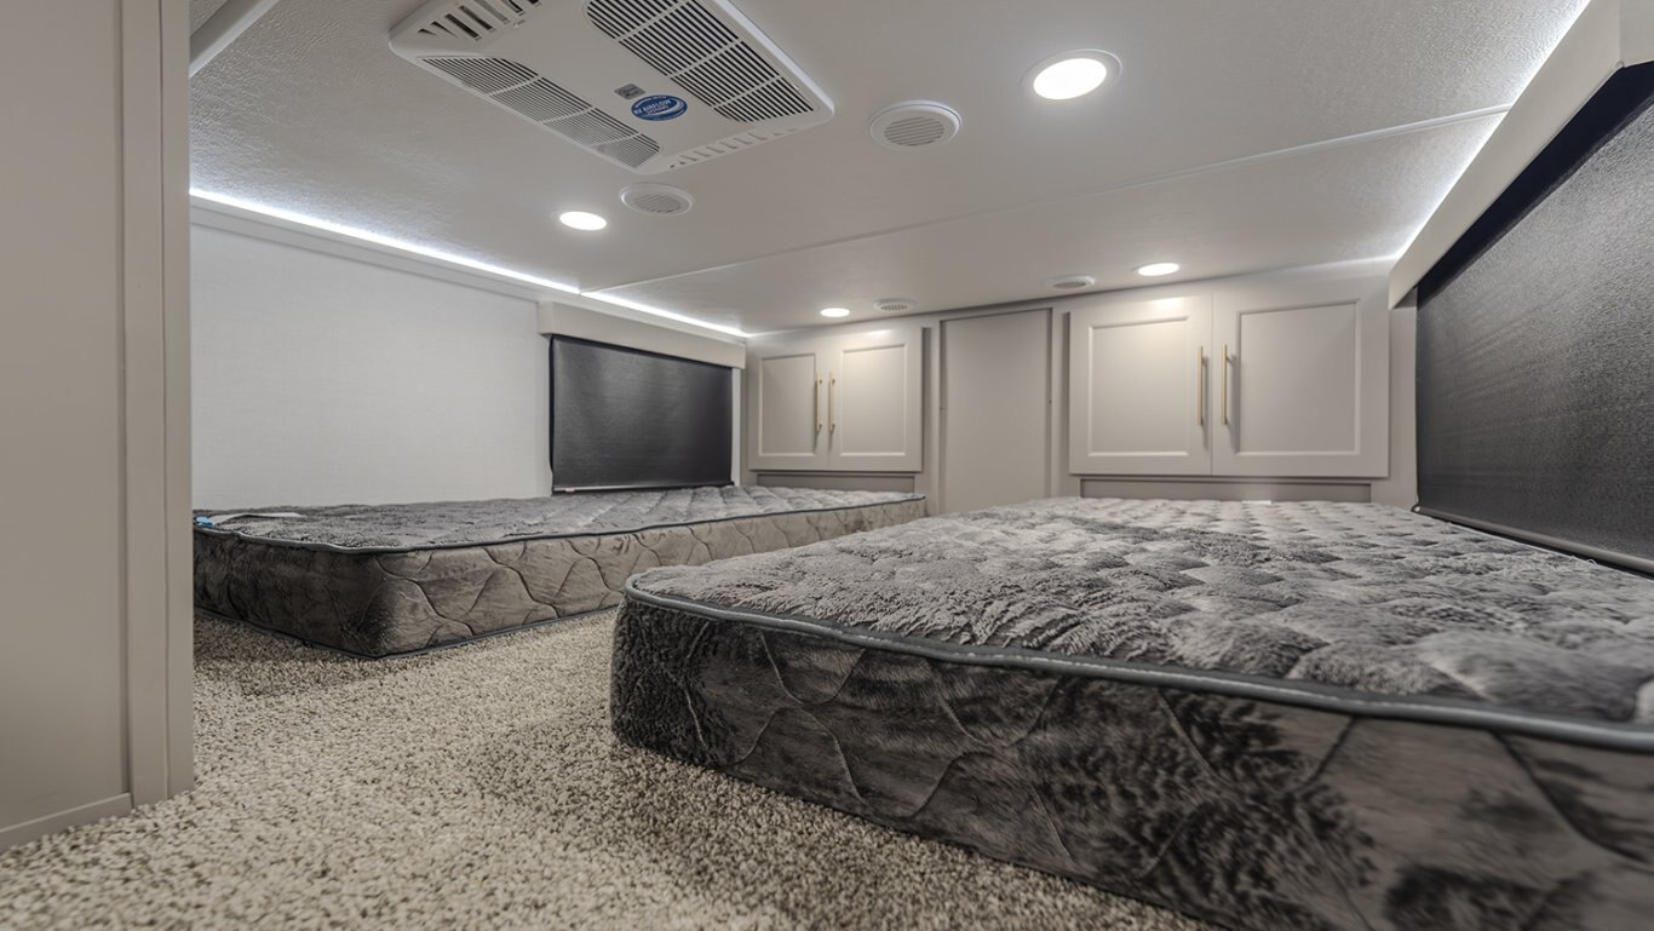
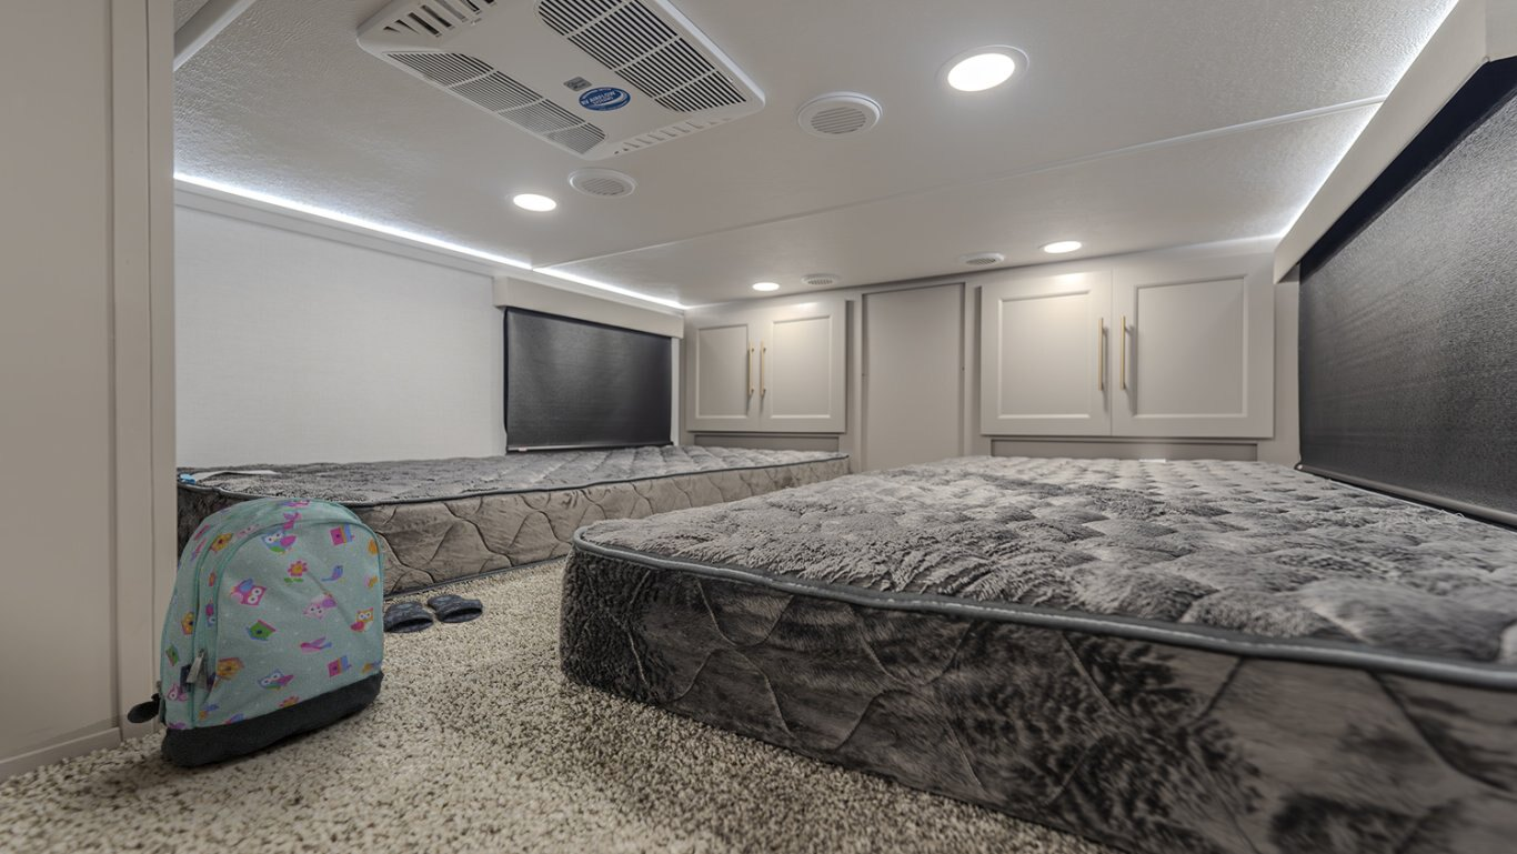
+ backpack [127,496,385,767]
+ slippers [383,593,484,634]
